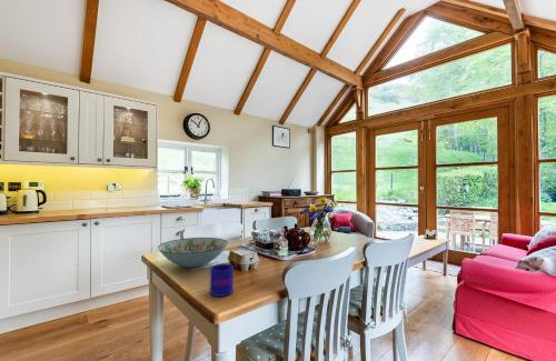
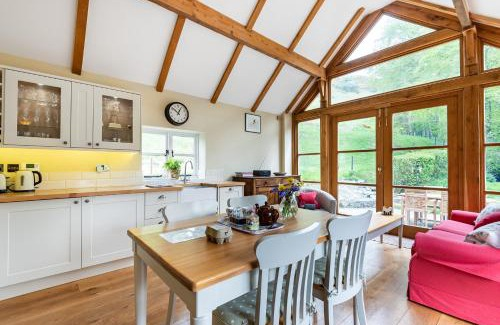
- decorative bowl [157,237,229,269]
- mug [209,263,235,298]
